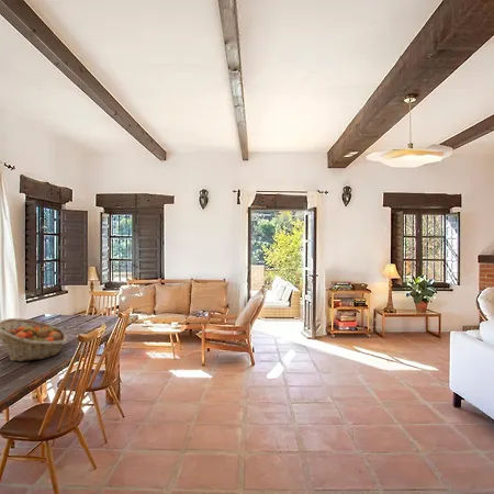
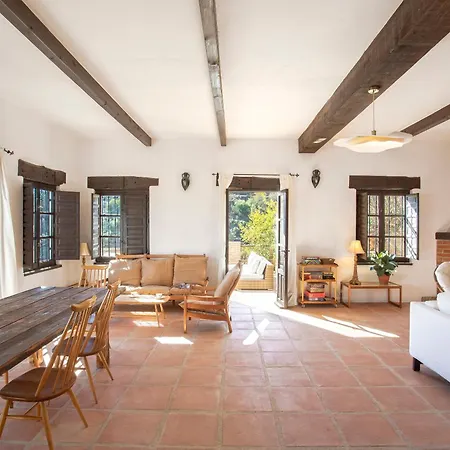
- fruit basket [0,317,68,362]
